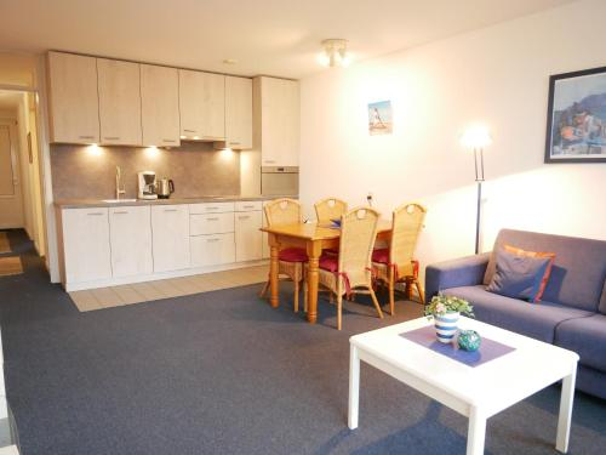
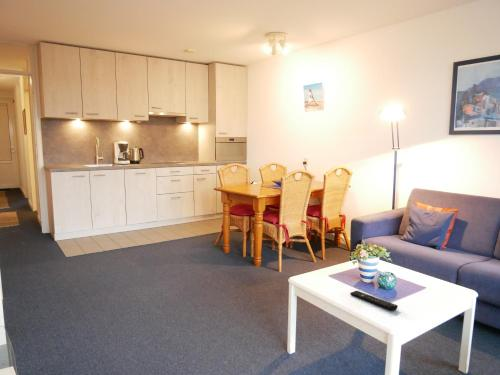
+ remote control [349,290,399,311]
